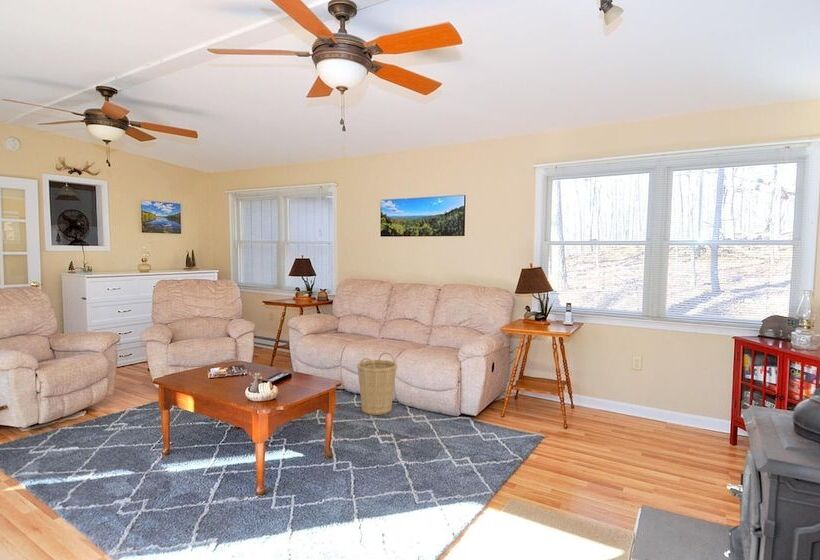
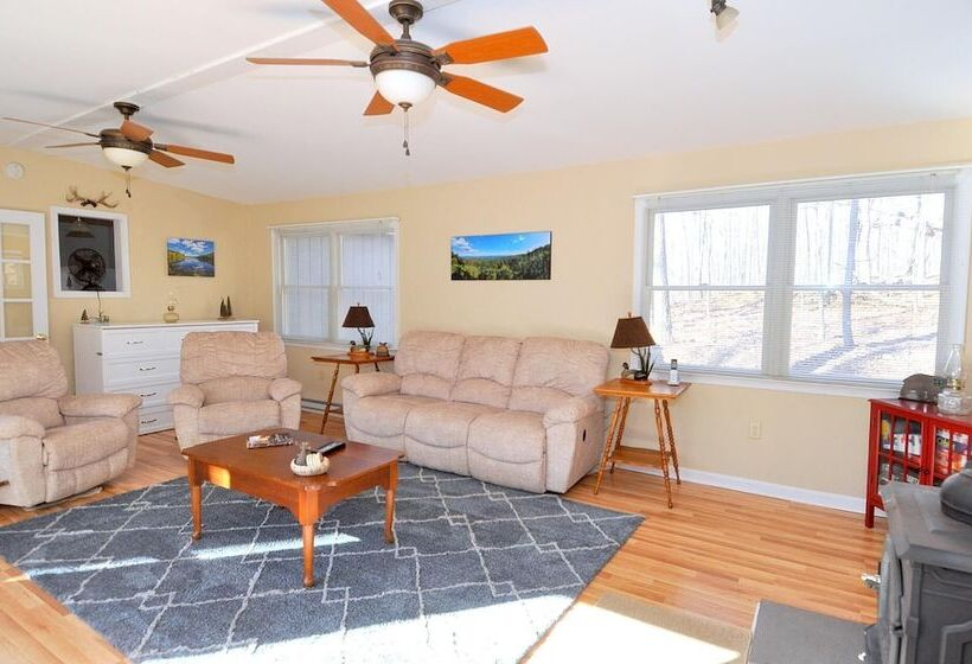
- basket [356,352,398,416]
